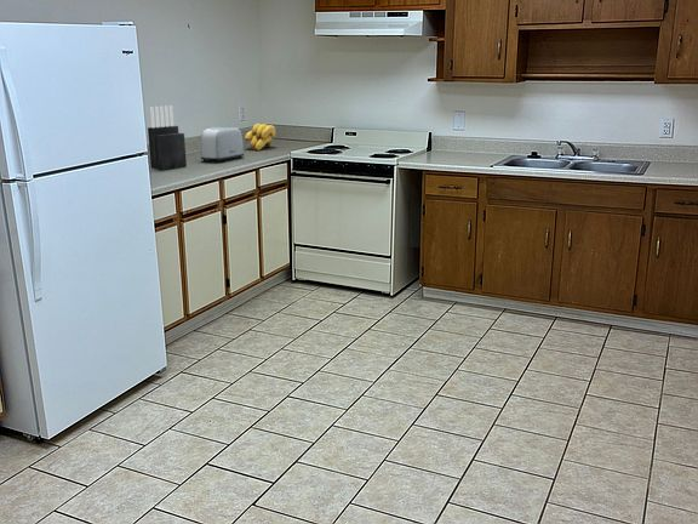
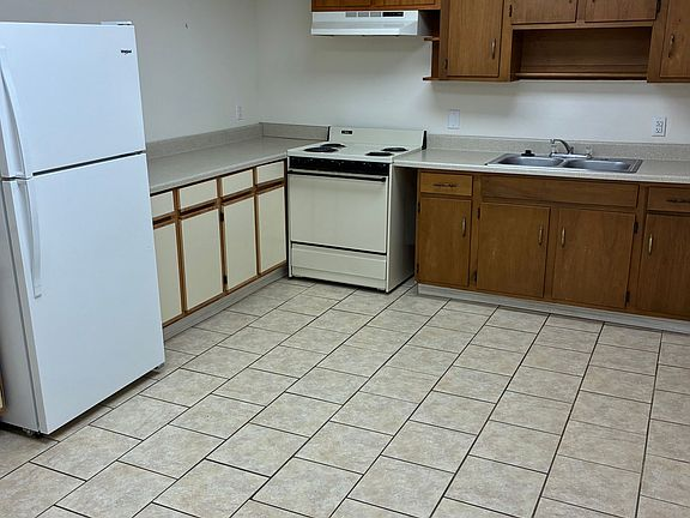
- knife block [147,104,188,171]
- toaster [200,126,245,164]
- banana bunch [244,123,276,152]
